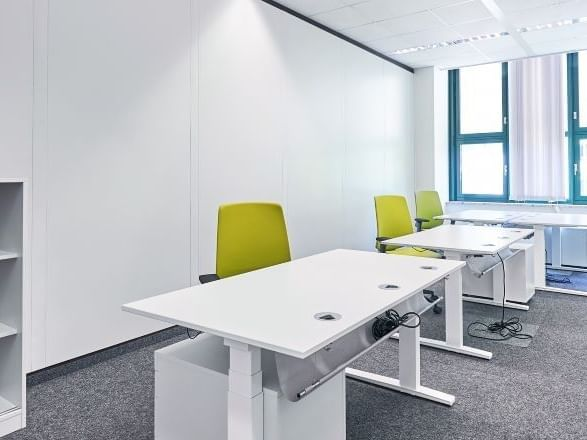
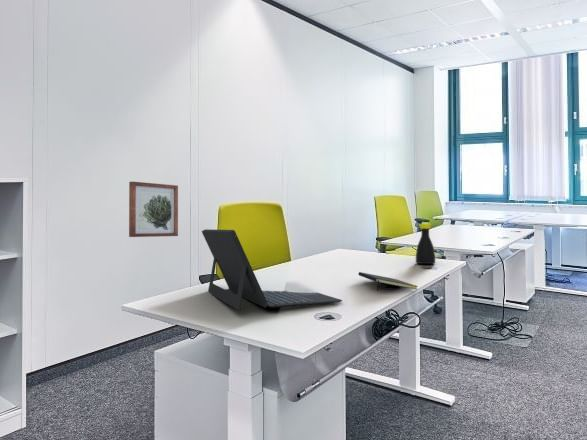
+ laptop [201,228,343,311]
+ notepad [357,271,419,292]
+ wall art [128,181,179,238]
+ bottle [415,223,436,265]
